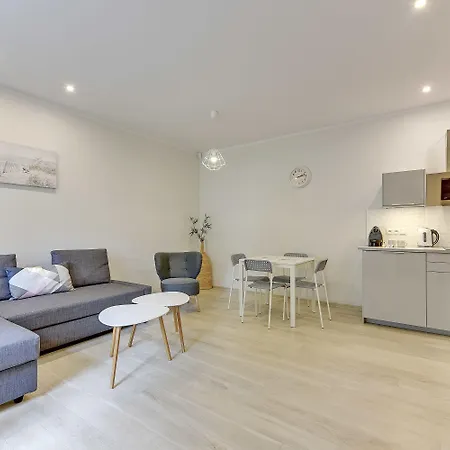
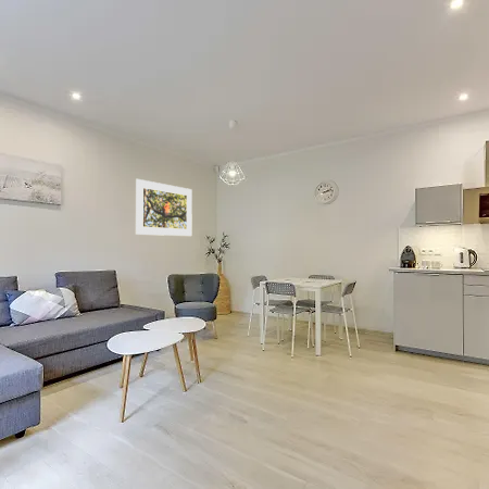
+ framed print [135,178,193,237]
